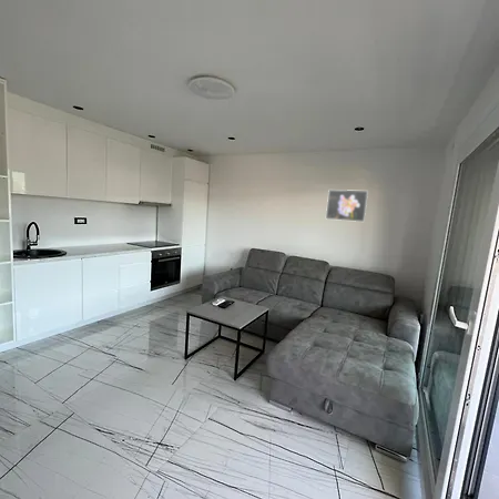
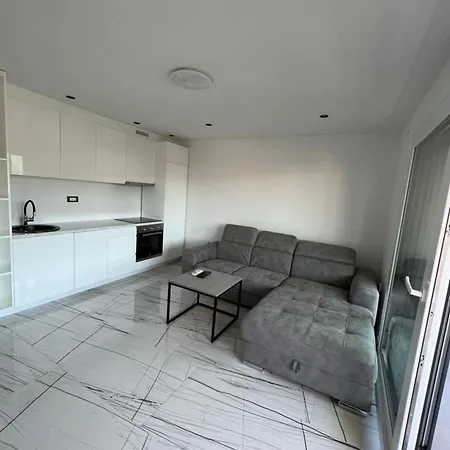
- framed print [325,189,369,223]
